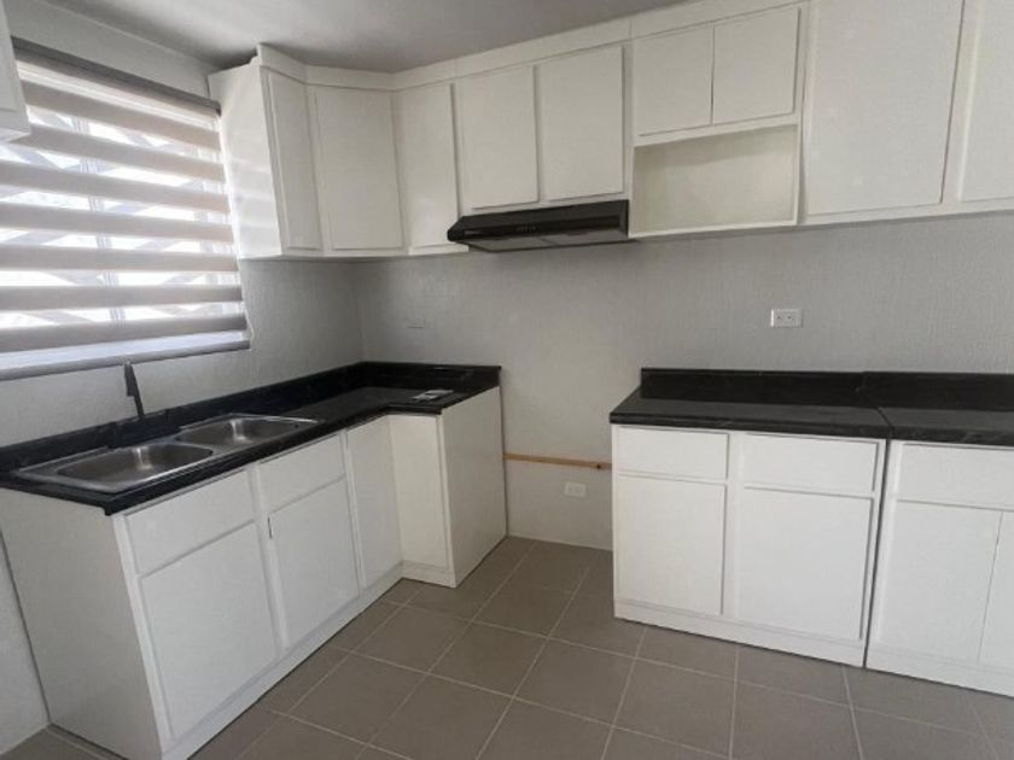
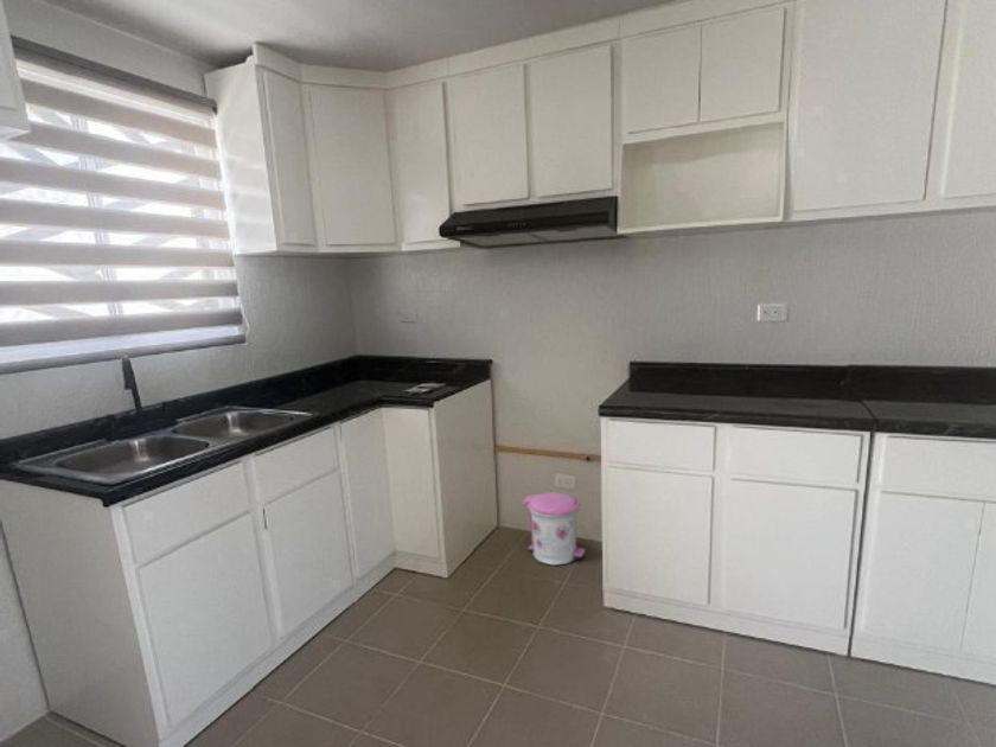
+ trash can [521,491,587,567]
